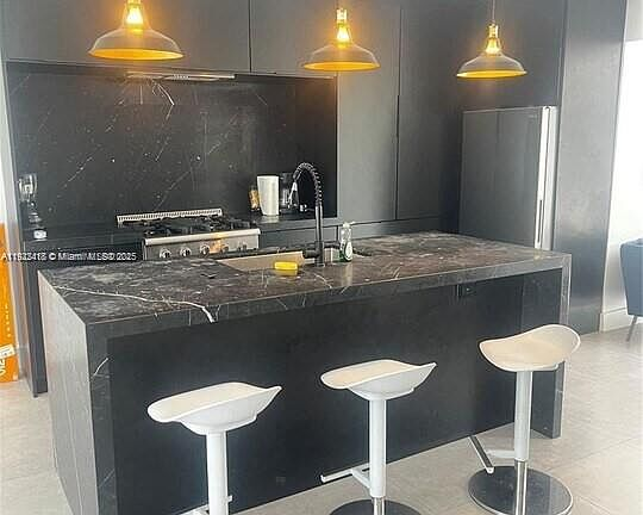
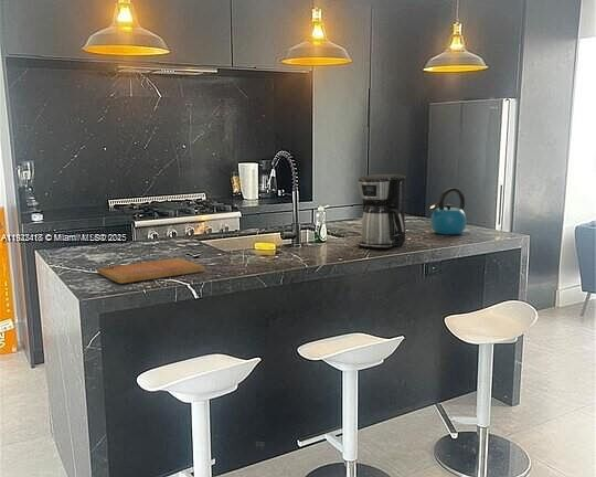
+ cutting board [97,257,205,284]
+ kettle [428,187,468,235]
+ coffee maker [355,173,407,250]
